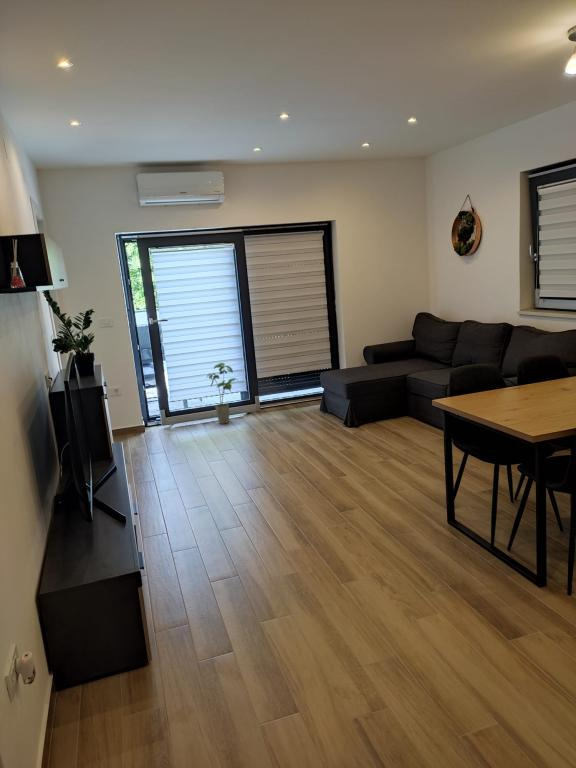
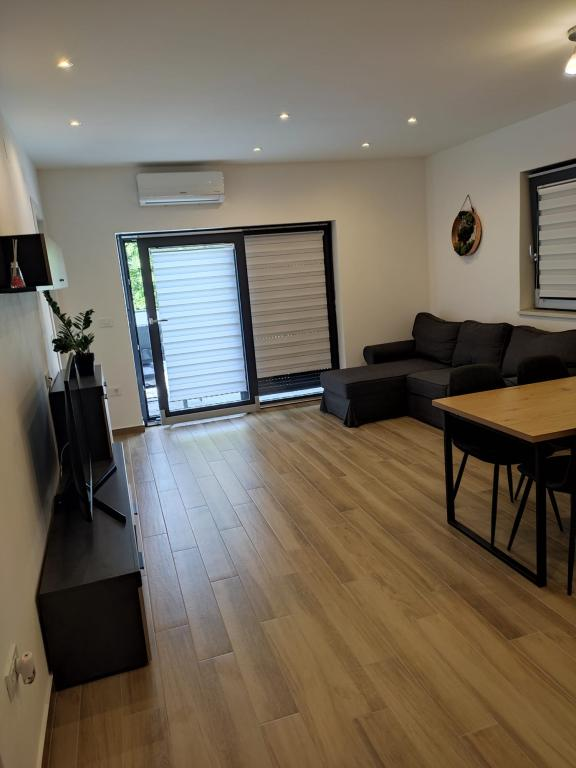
- house plant [205,362,239,425]
